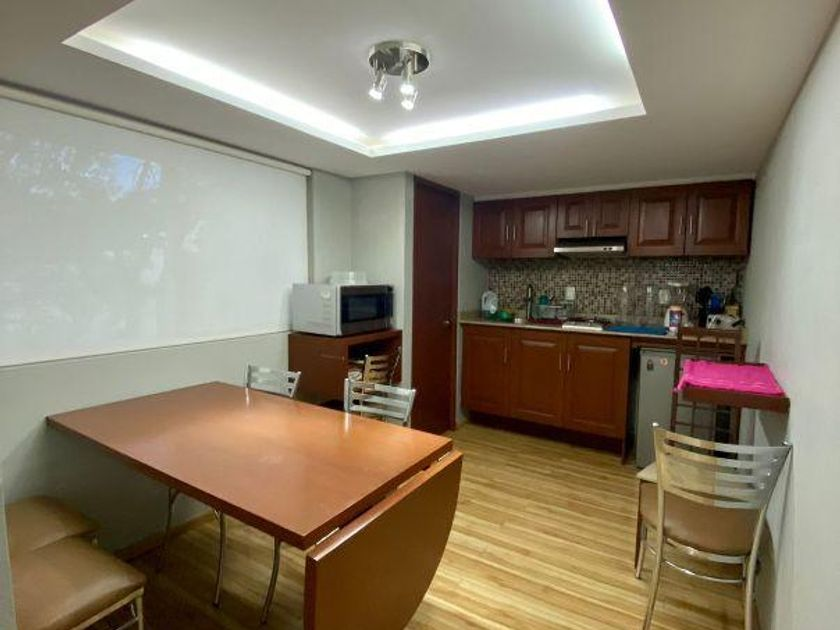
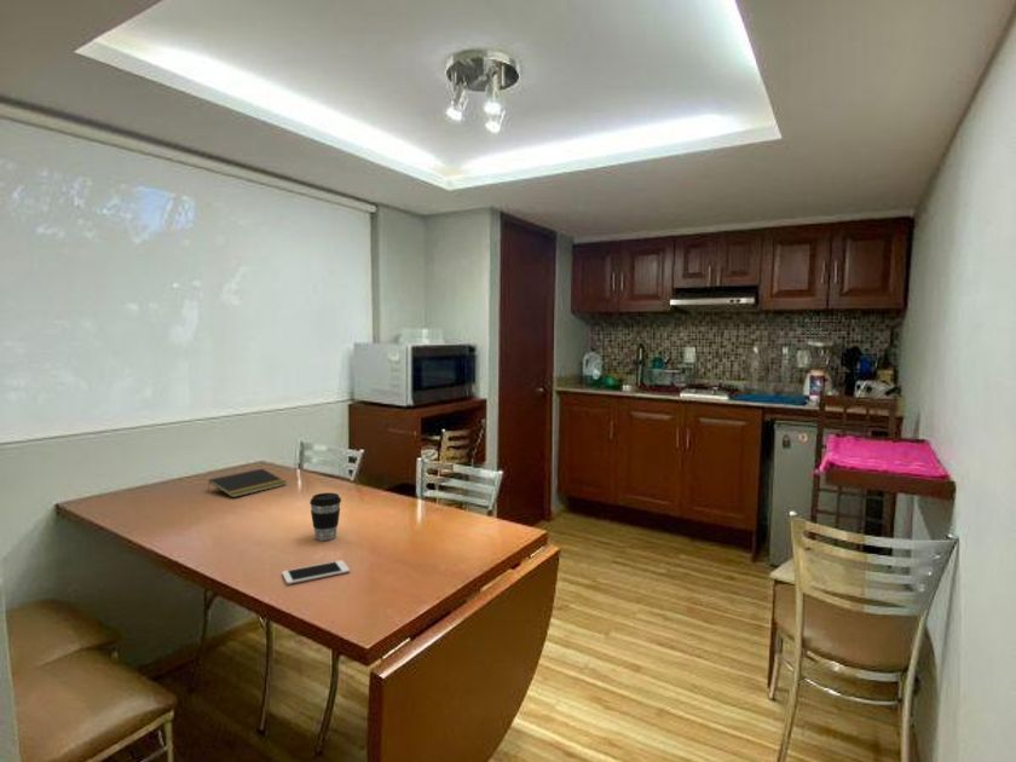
+ notepad [207,467,288,498]
+ coffee cup [308,491,342,542]
+ cell phone [281,559,351,585]
